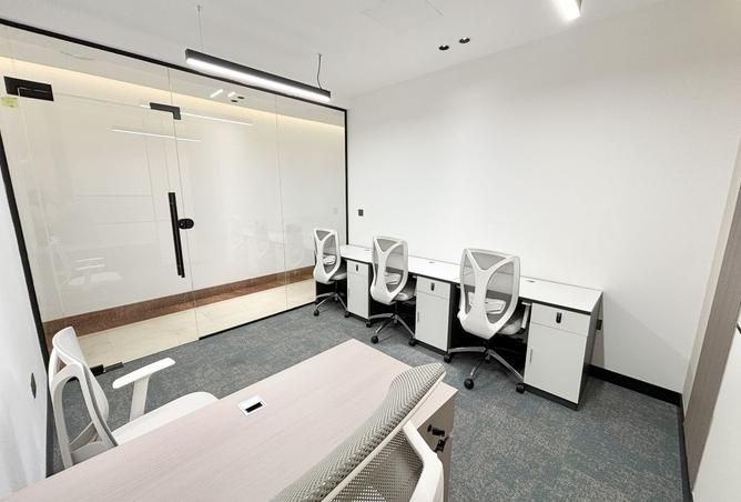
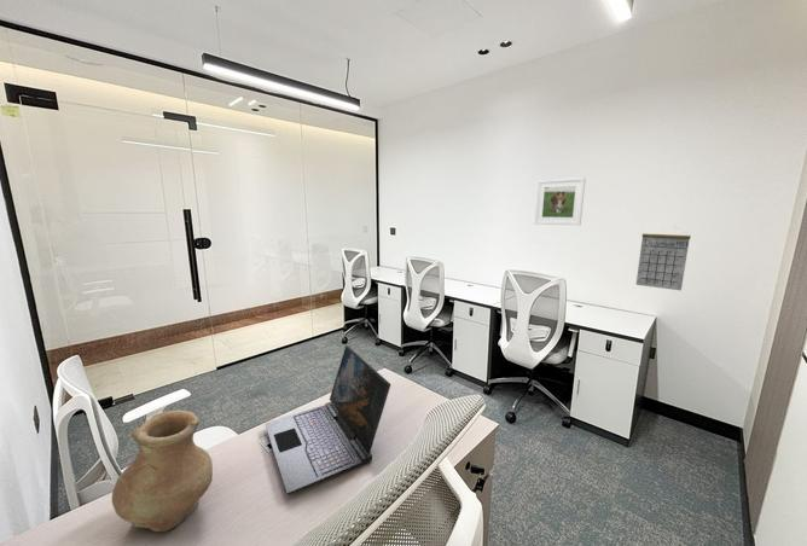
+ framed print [533,176,587,227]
+ calendar [635,226,692,291]
+ laptop [263,344,391,495]
+ vase [111,410,214,533]
